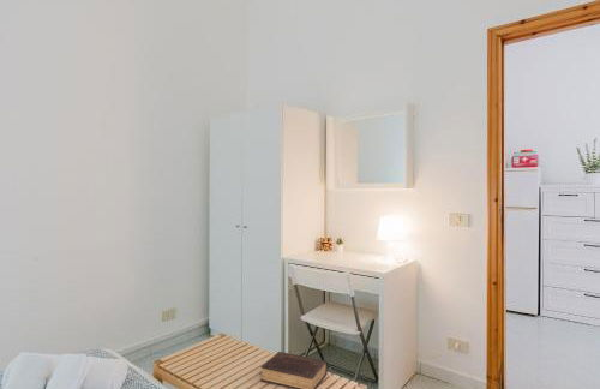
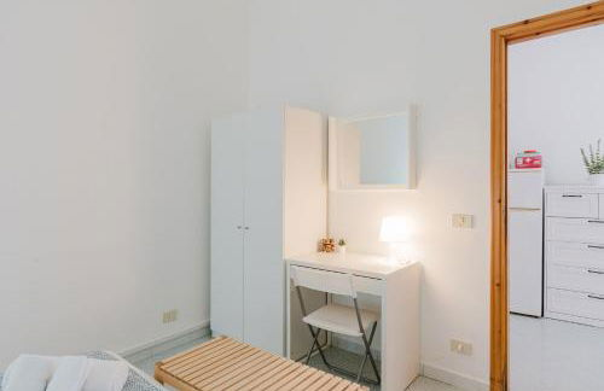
- book [259,351,329,389]
